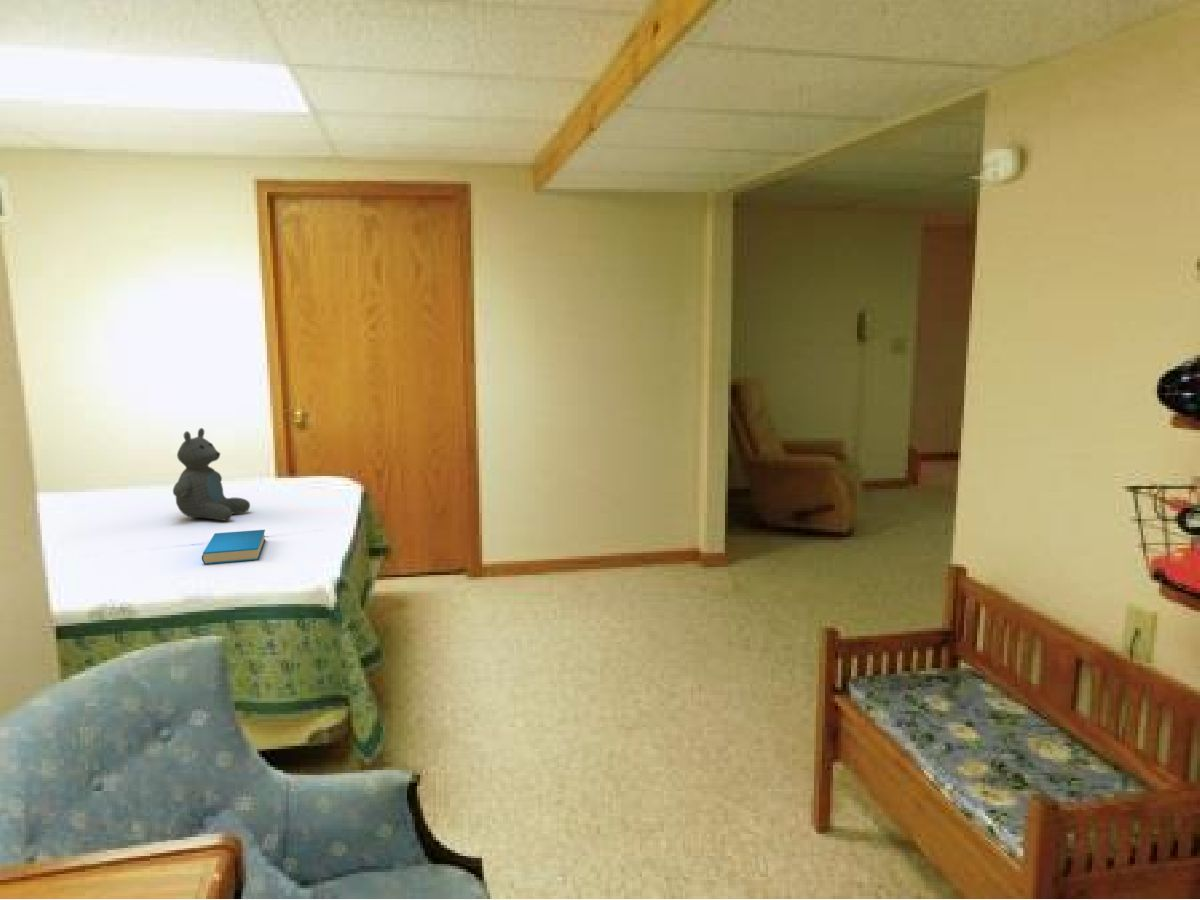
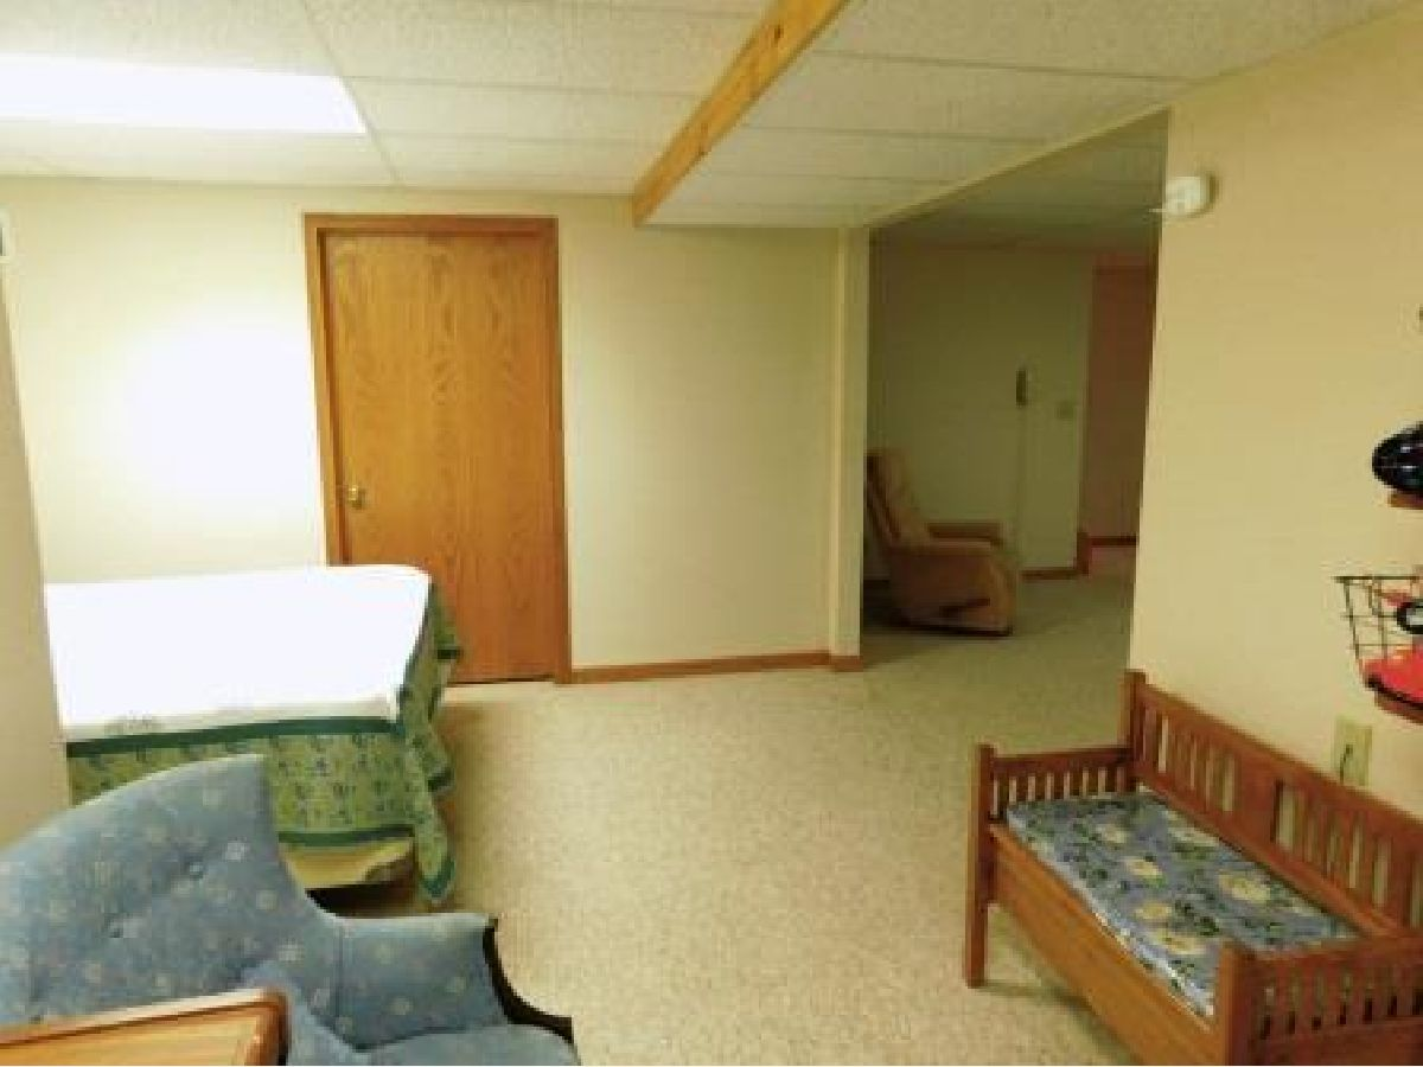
- teddy bear [172,427,251,521]
- book [201,529,266,565]
